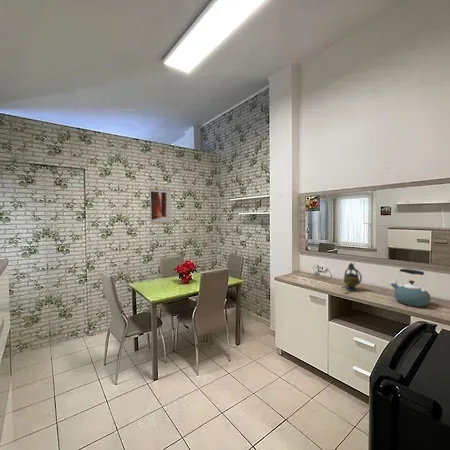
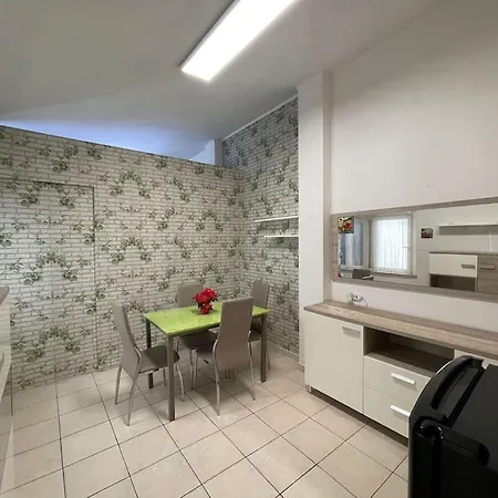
- wall art [149,188,173,224]
- kettle [389,268,432,307]
- teapot [340,262,363,292]
